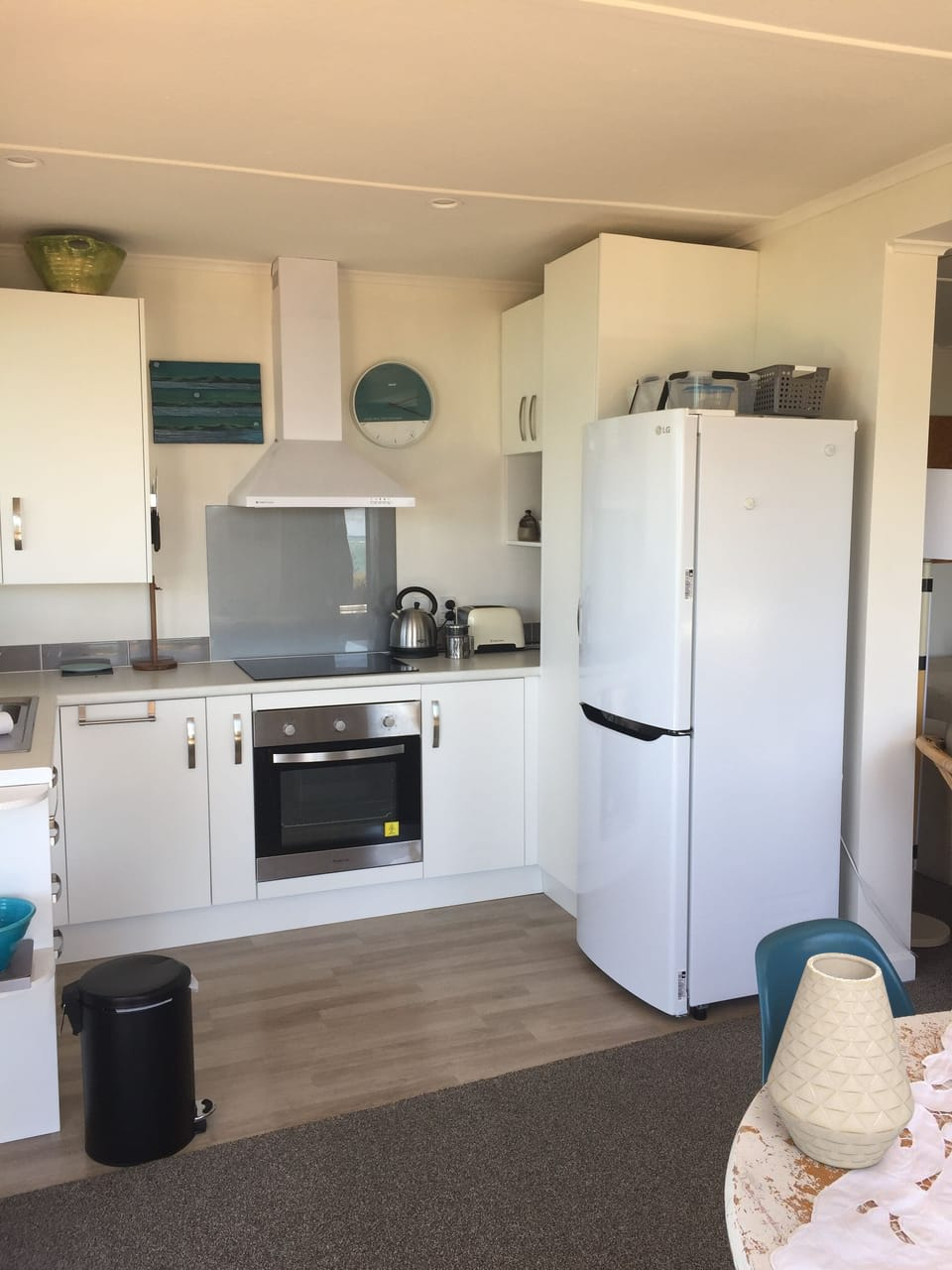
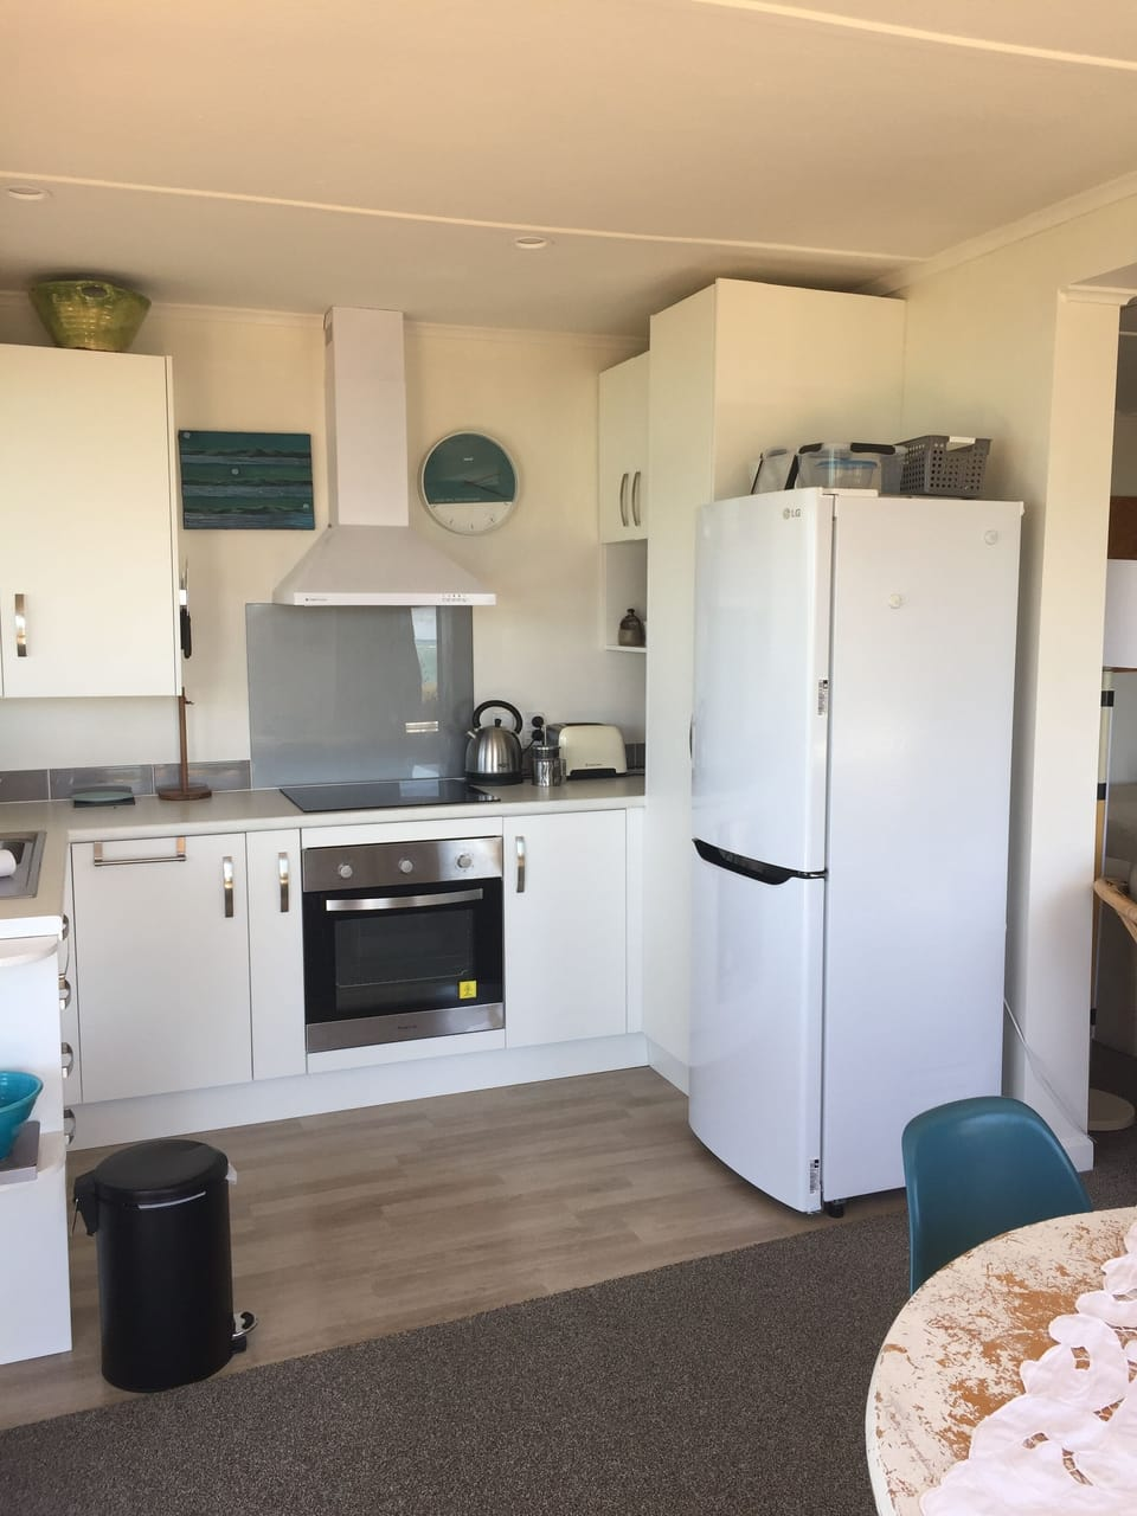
- vase [767,953,915,1170]
